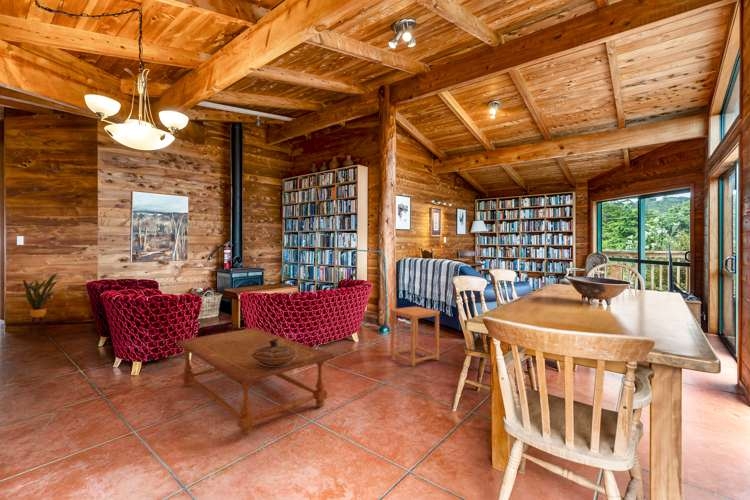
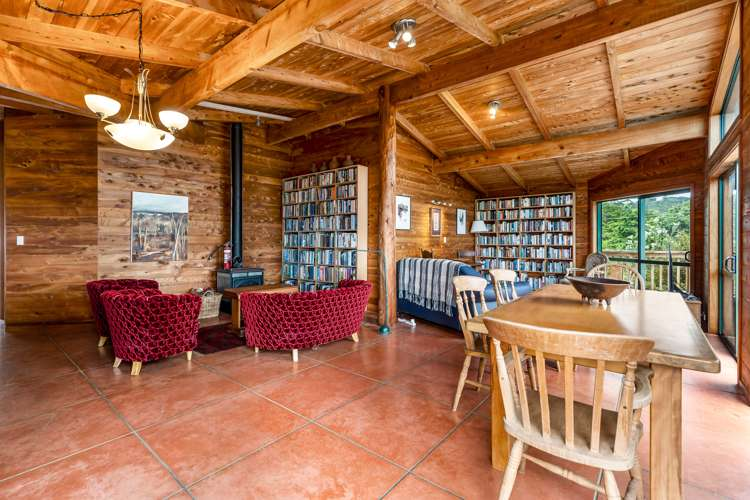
- side table [389,305,441,367]
- house plant [13,272,61,333]
- decorative bowl [251,338,298,366]
- coffee table [174,327,336,437]
